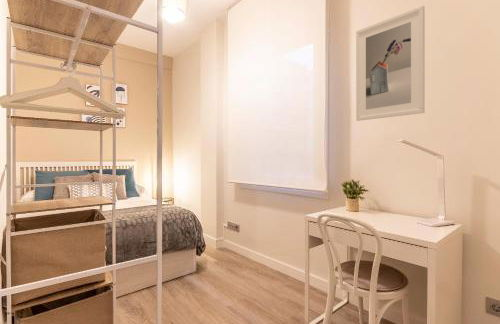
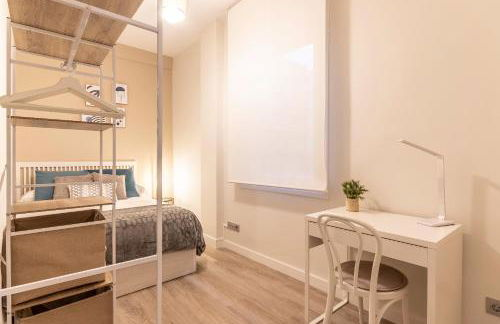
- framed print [355,4,426,122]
